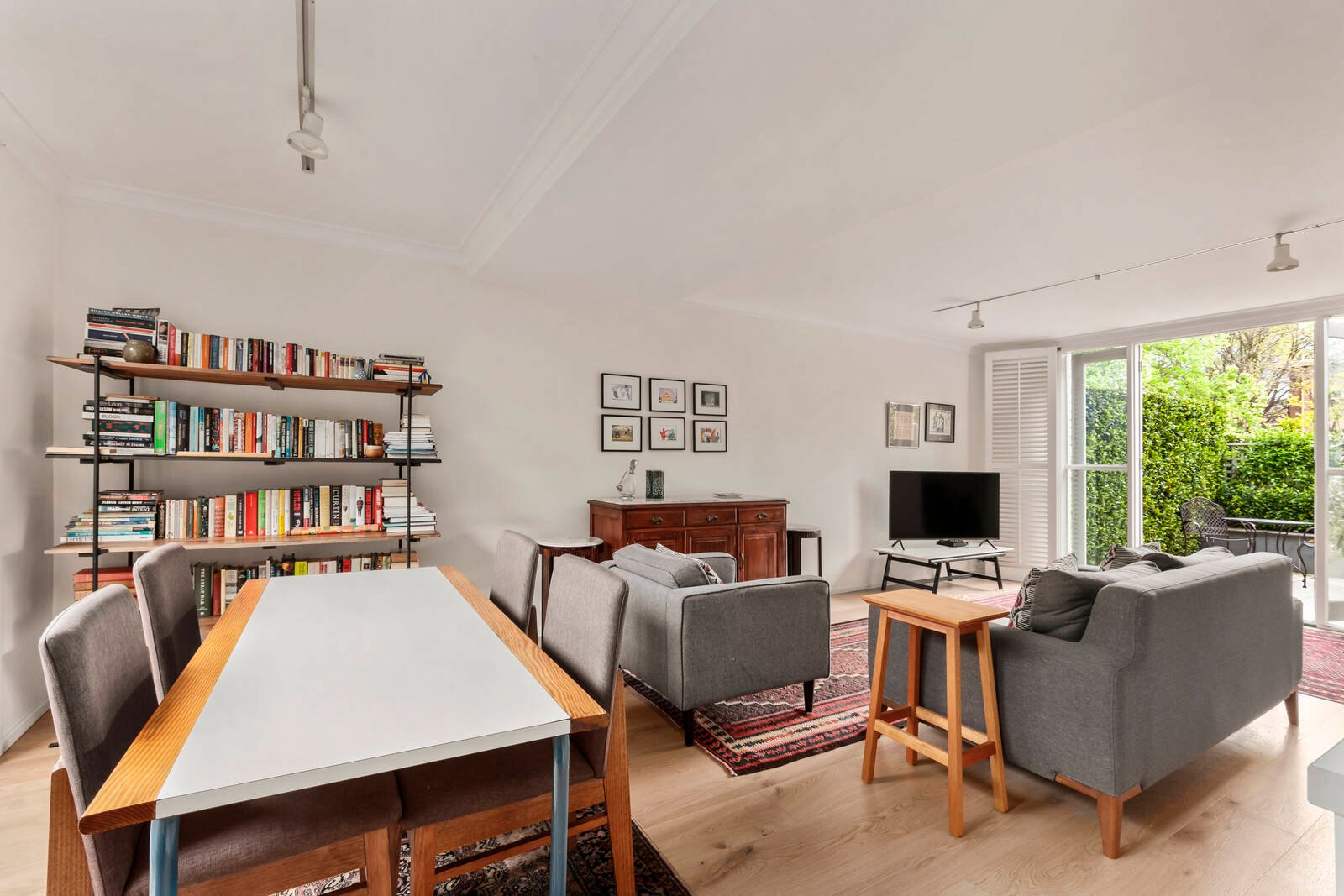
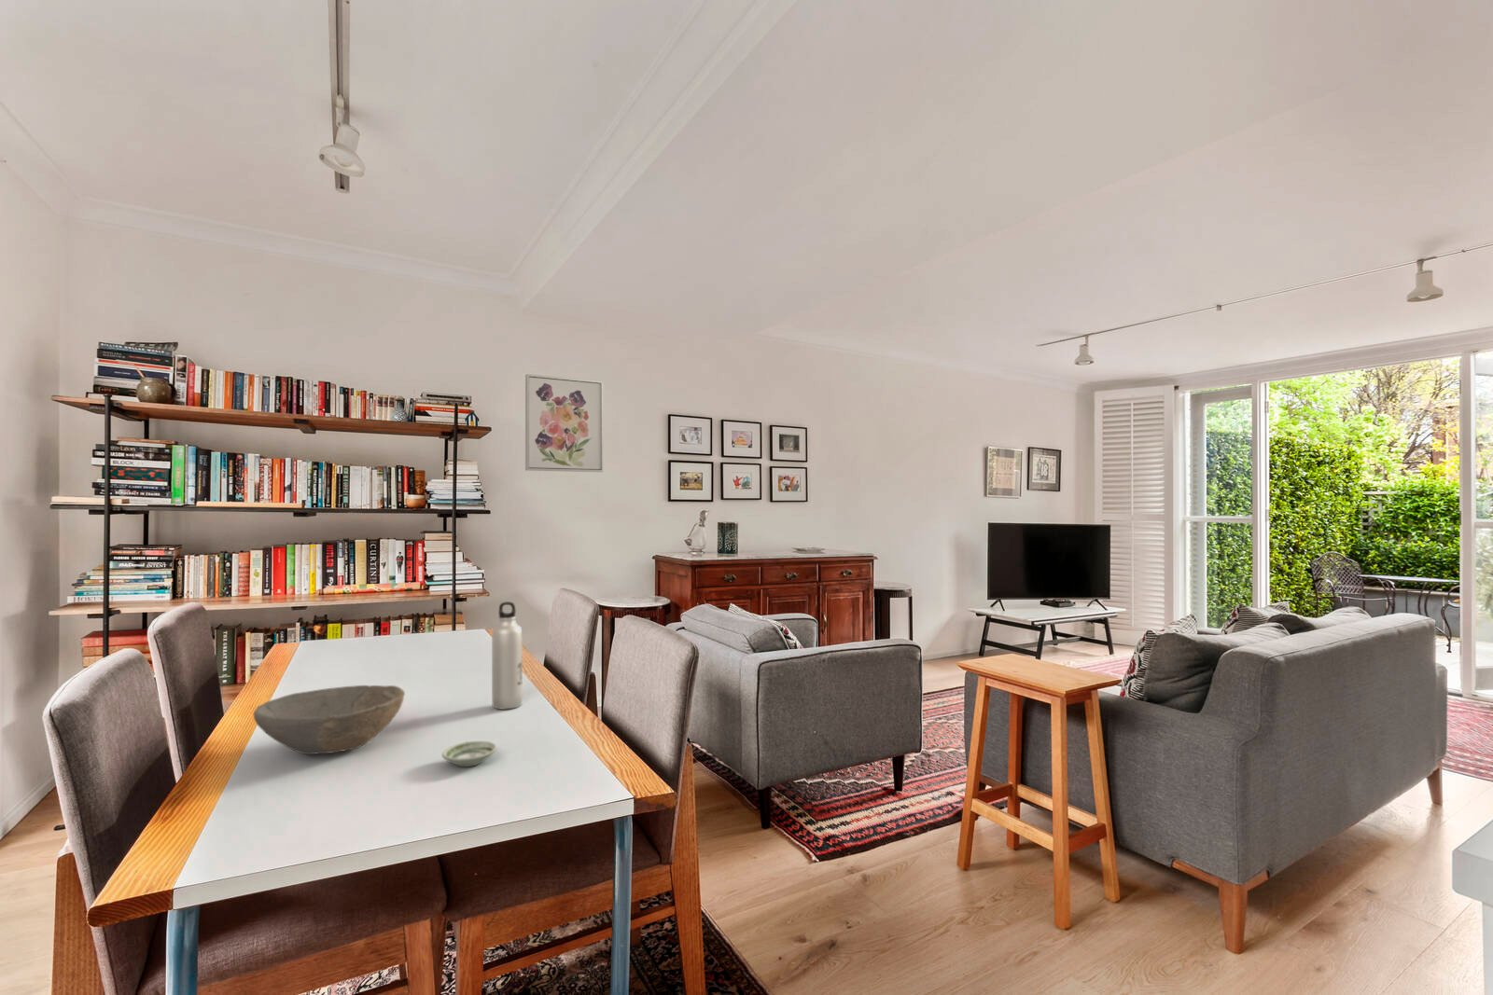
+ bowl [253,684,405,755]
+ saucer [441,741,499,767]
+ water bottle [491,601,522,711]
+ wall art [524,373,603,473]
